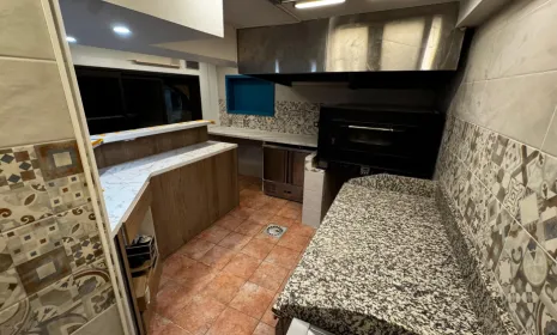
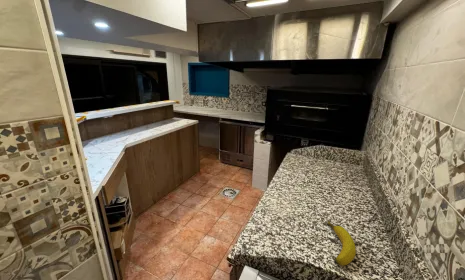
+ banana [327,220,357,267]
